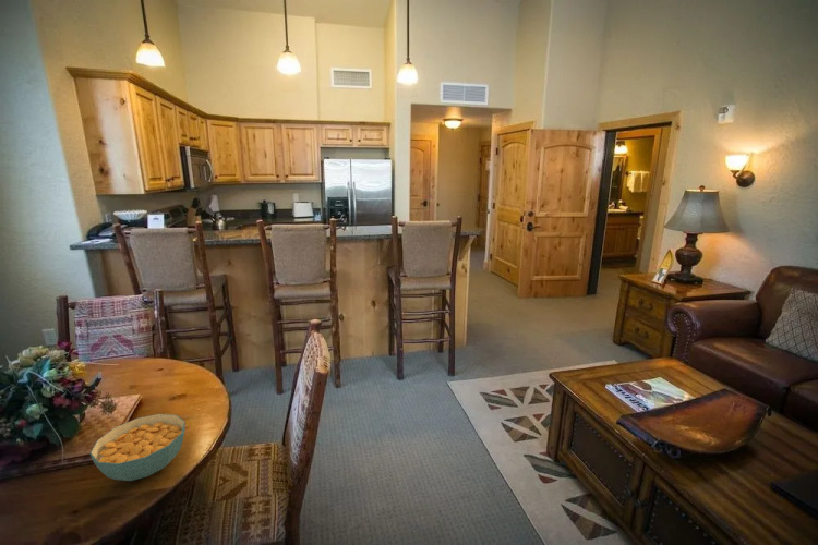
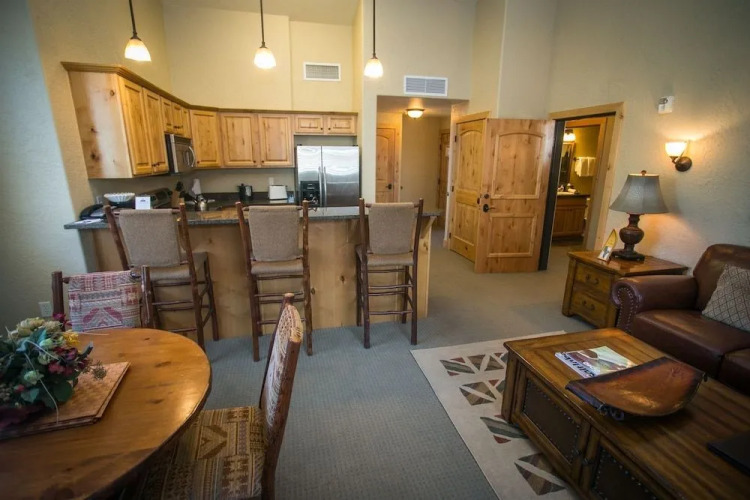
- cereal bowl [89,413,187,482]
